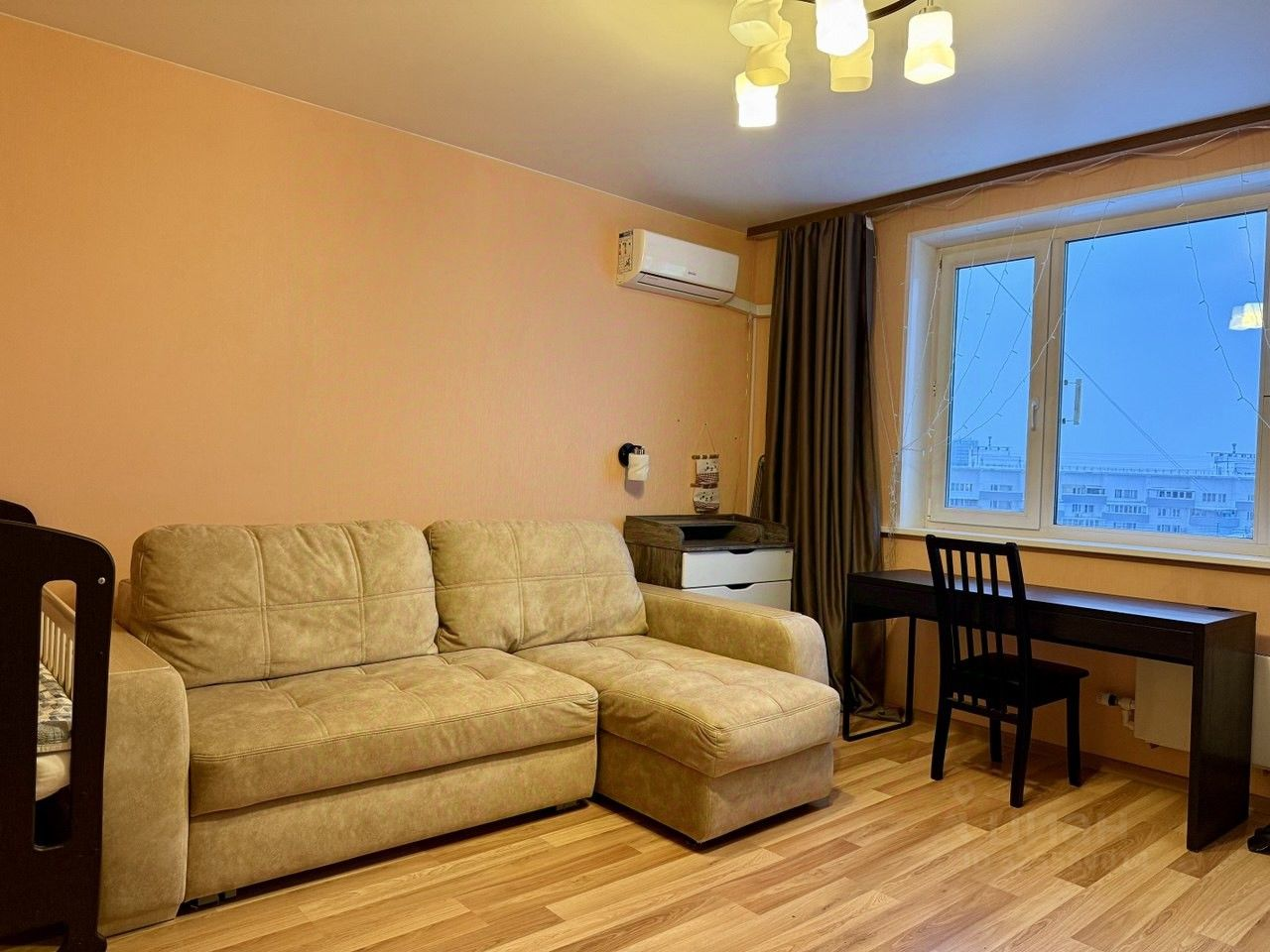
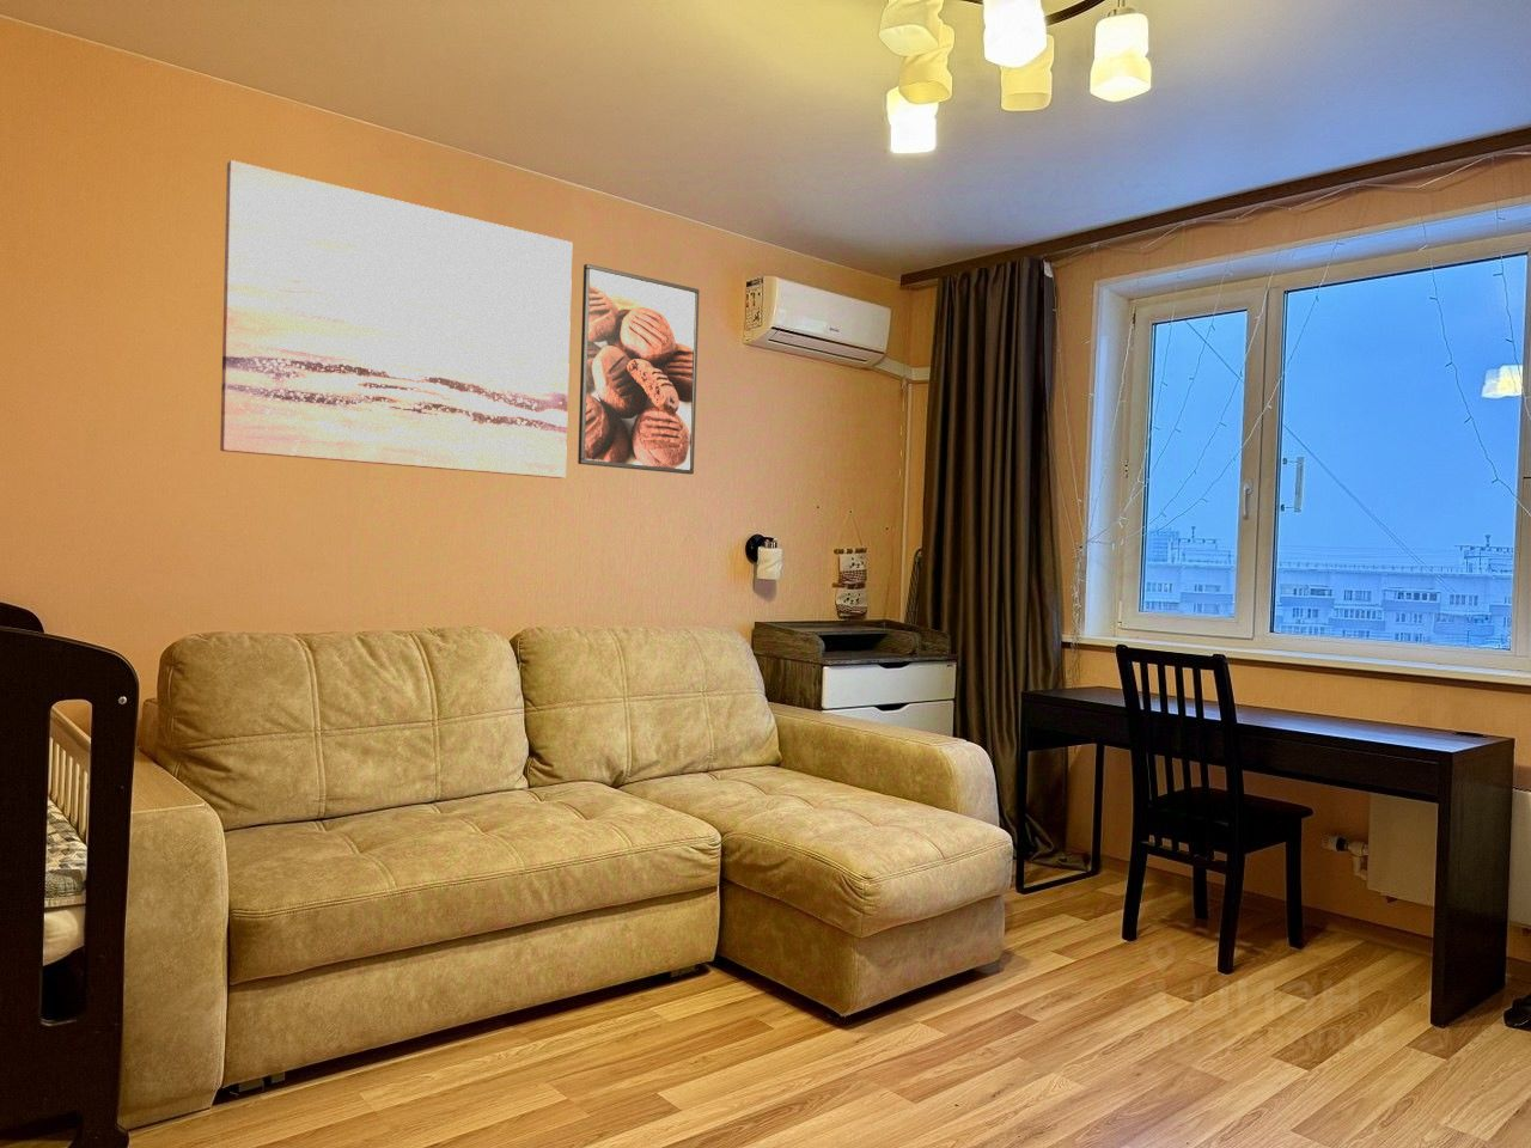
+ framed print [576,263,699,476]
+ wall art [219,159,573,480]
